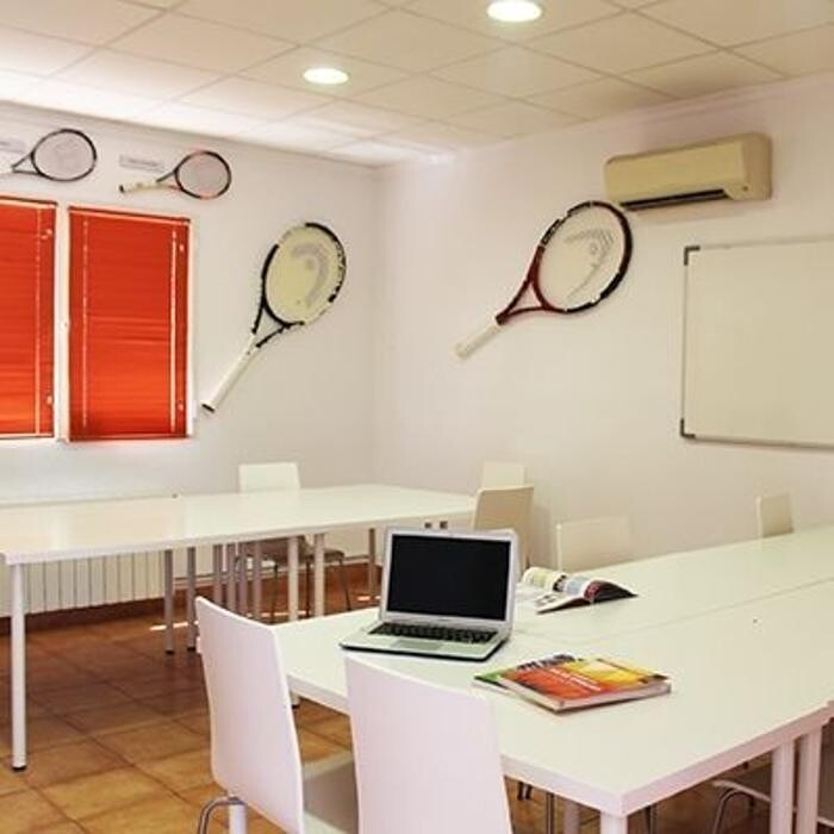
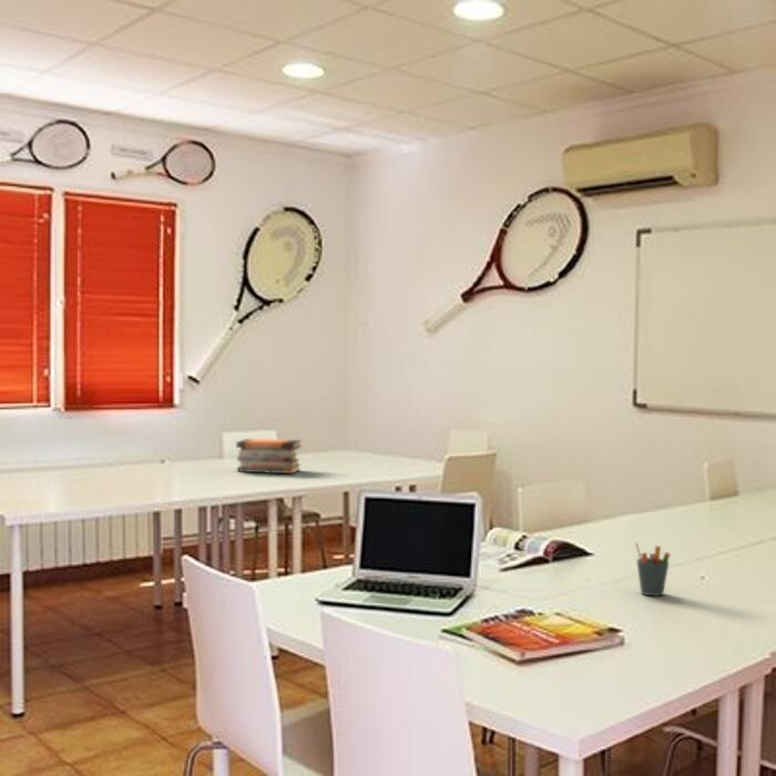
+ pen holder [634,541,672,598]
+ book stack [235,438,303,474]
